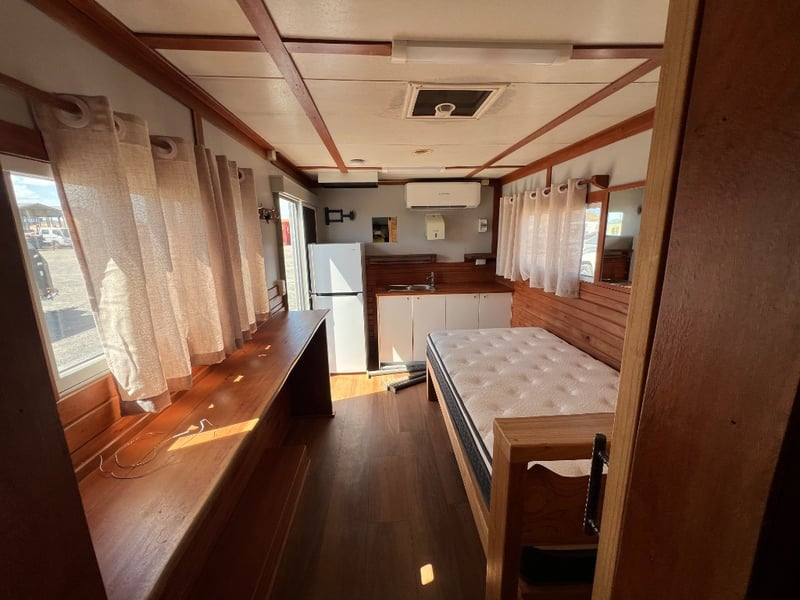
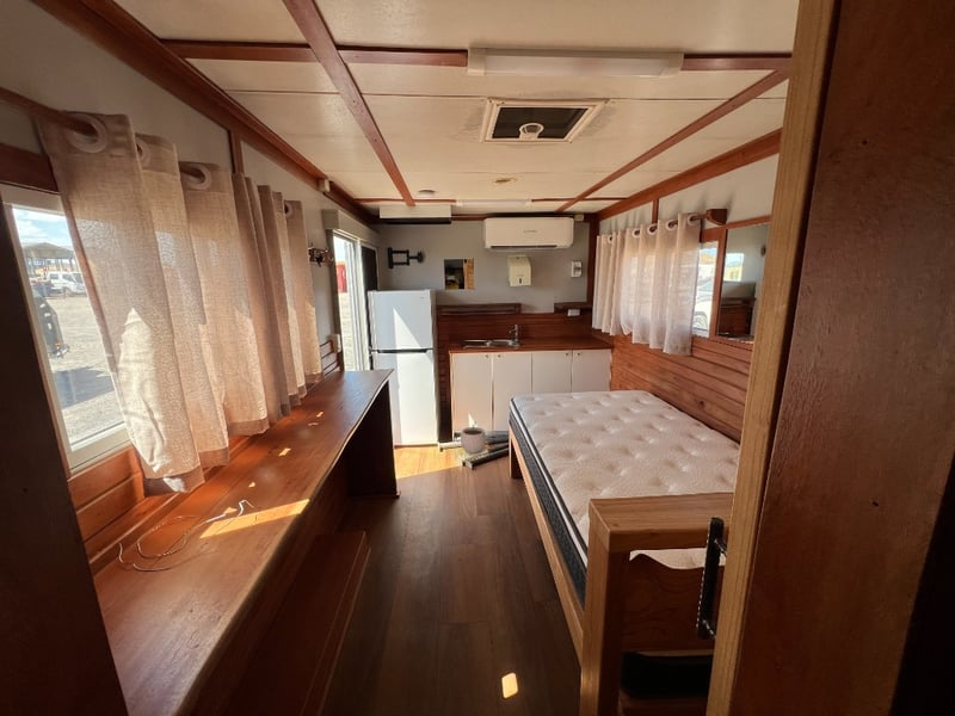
+ plant pot [460,420,487,455]
